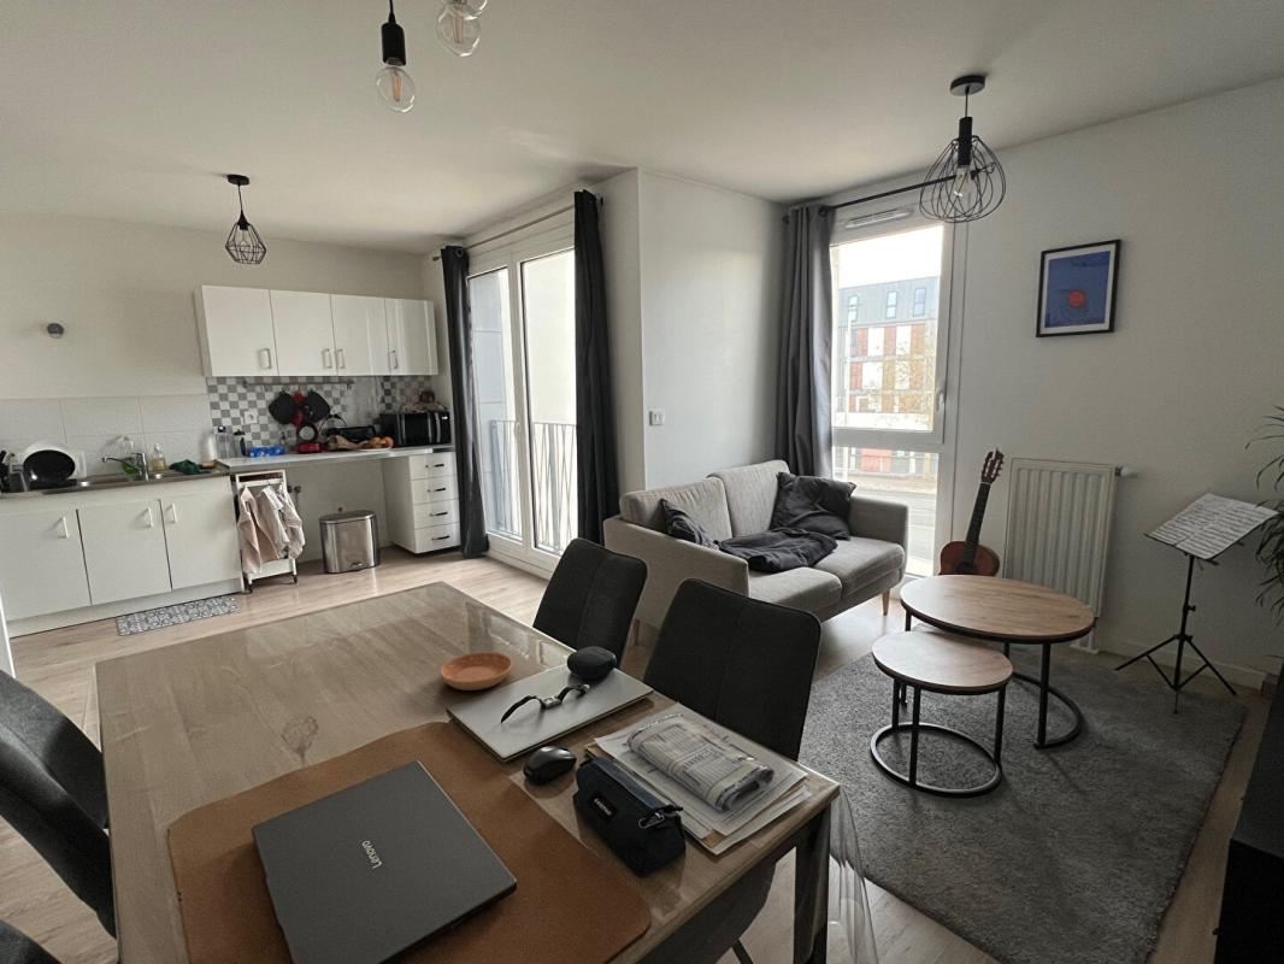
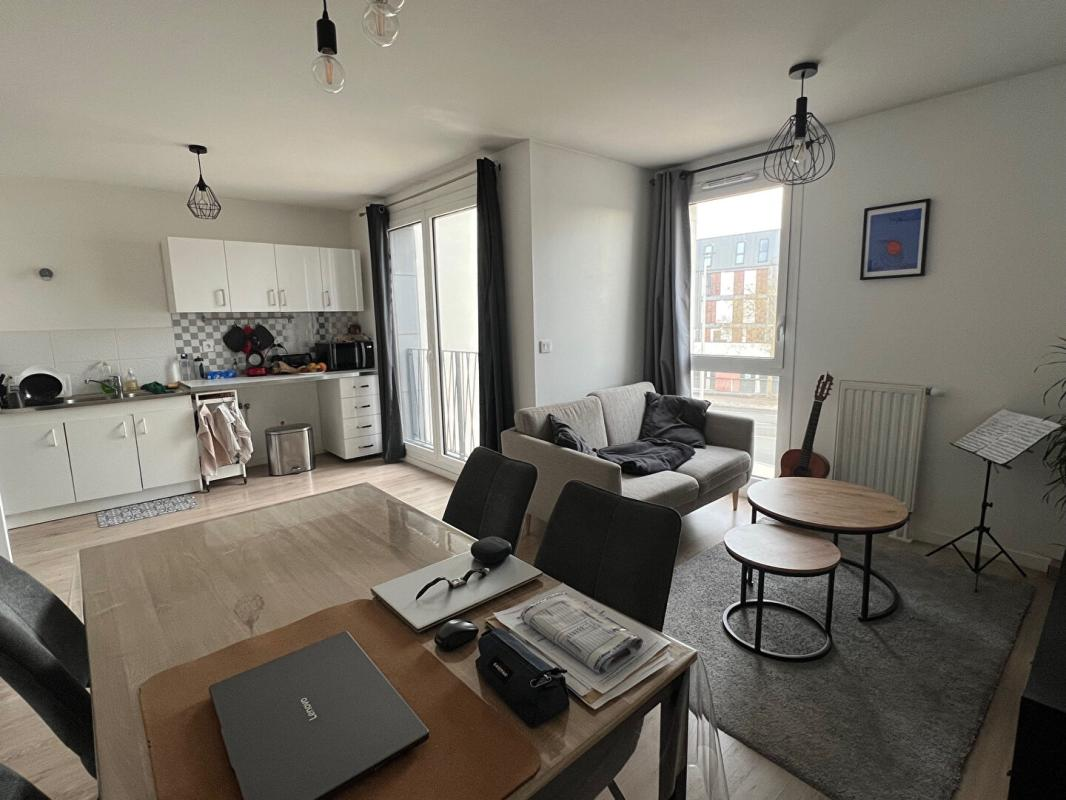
- saucer [438,651,514,692]
